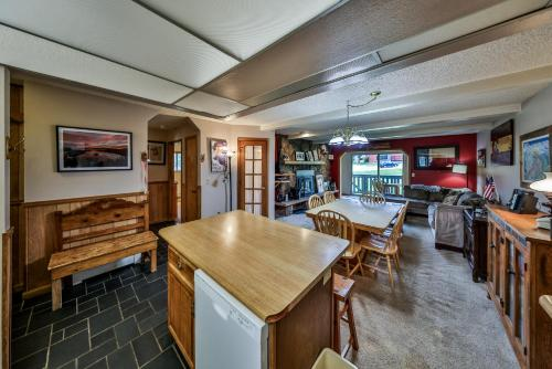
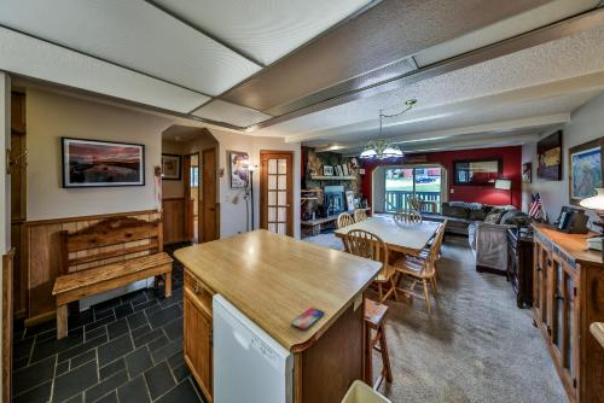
+ smartphone [290,306,326,331]
